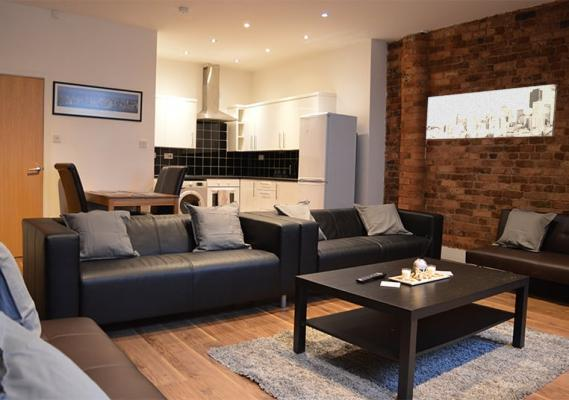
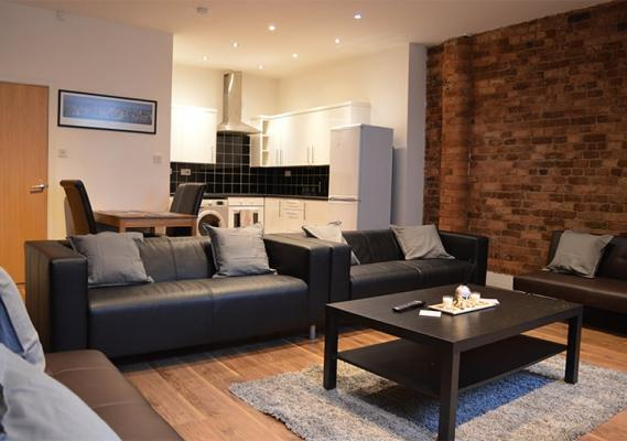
- wall art [425,83,558,140]
